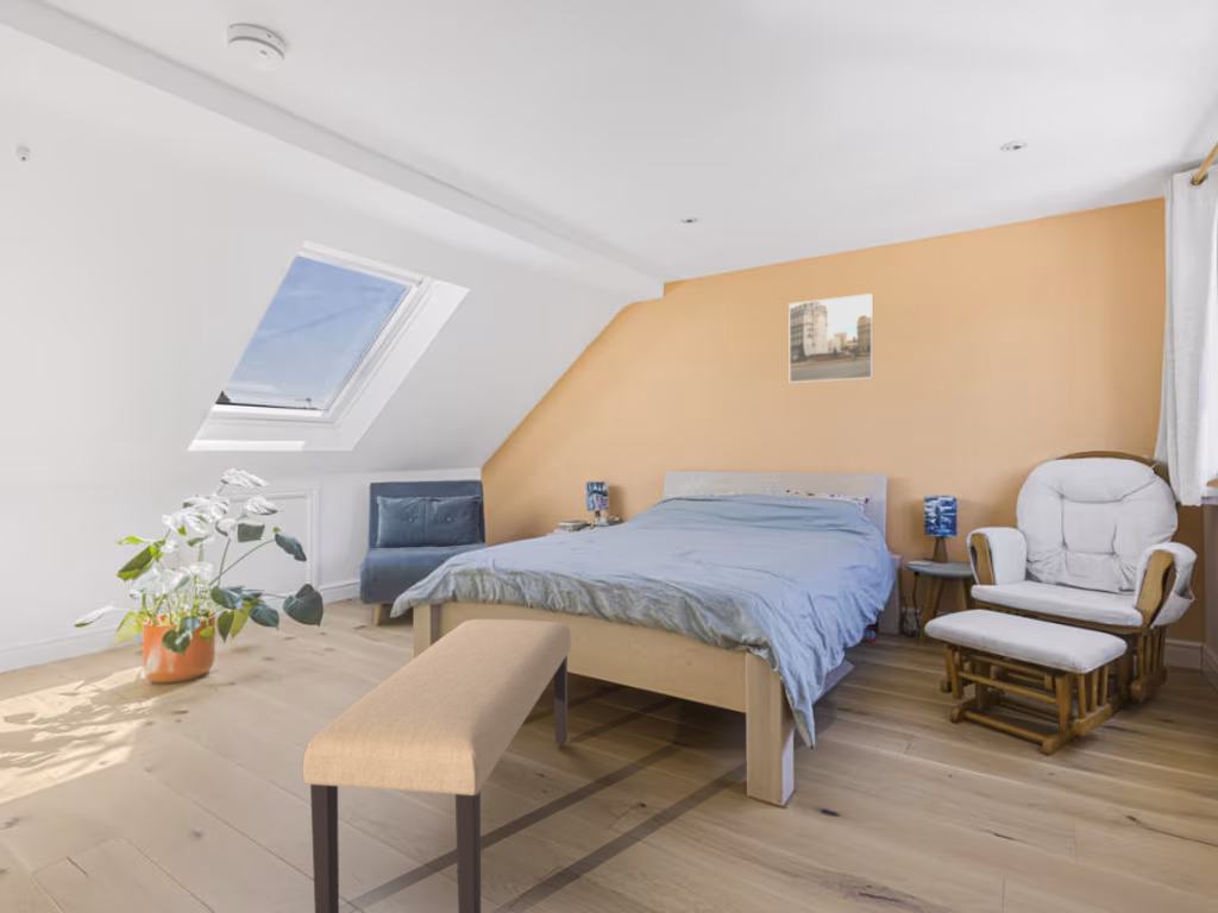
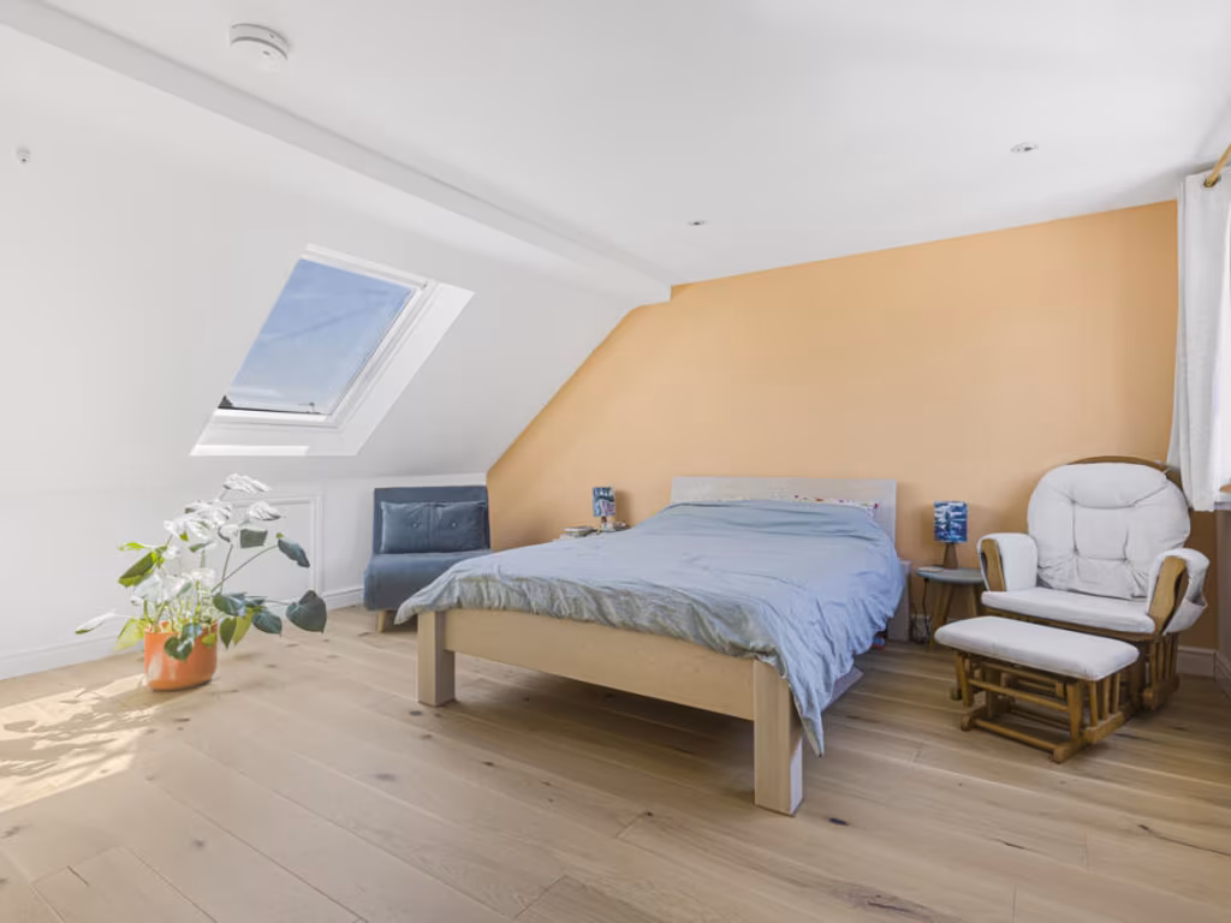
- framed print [787,292,874,384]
- bench [301,618,572,913]
